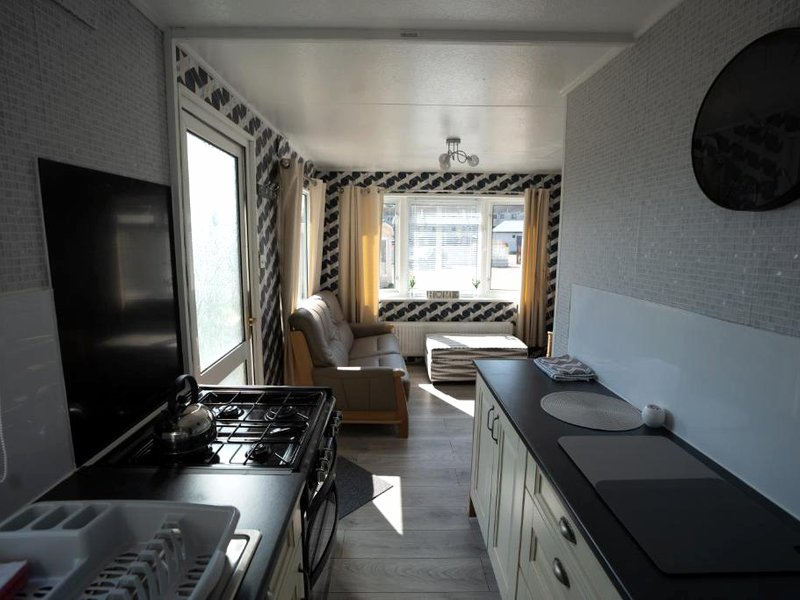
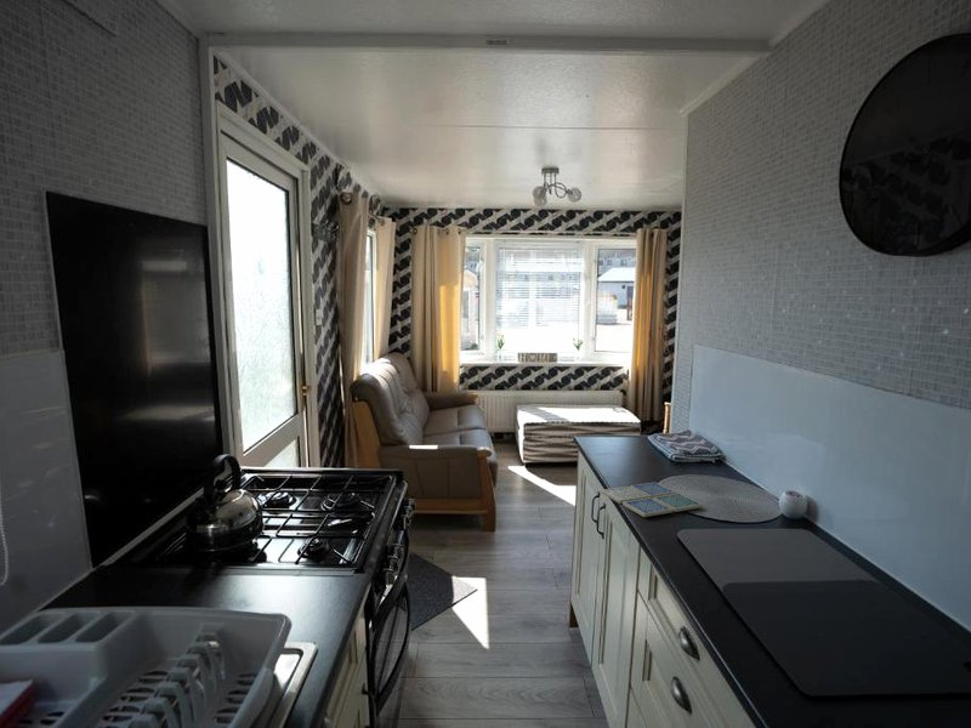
+ drink coaster [600,482,704,518]
